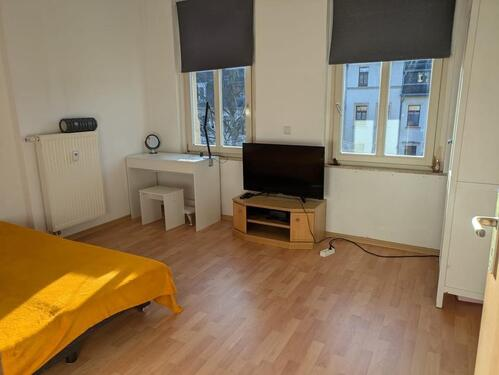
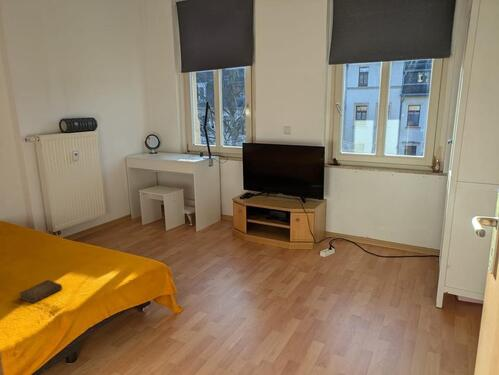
+ book [18,279,63,304]
